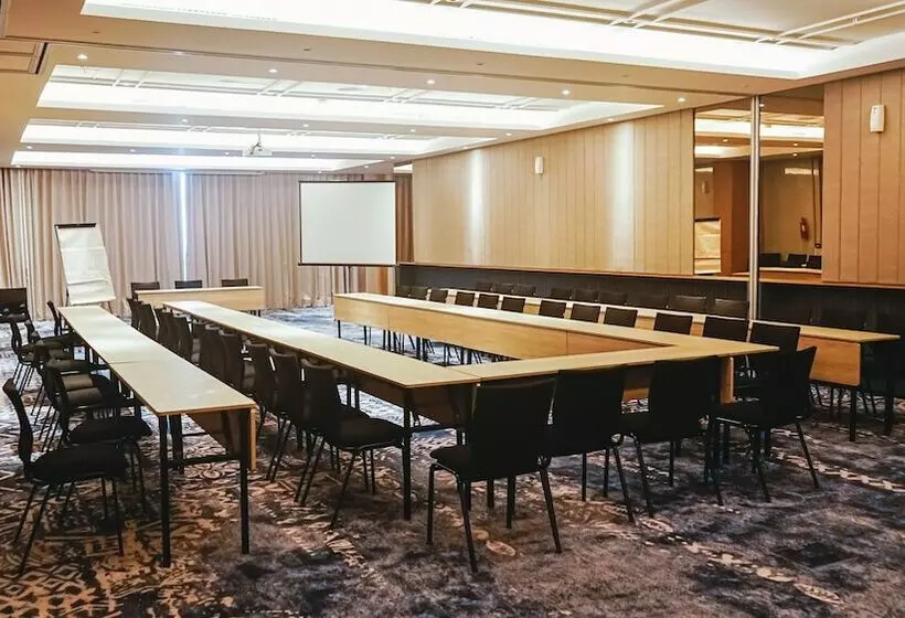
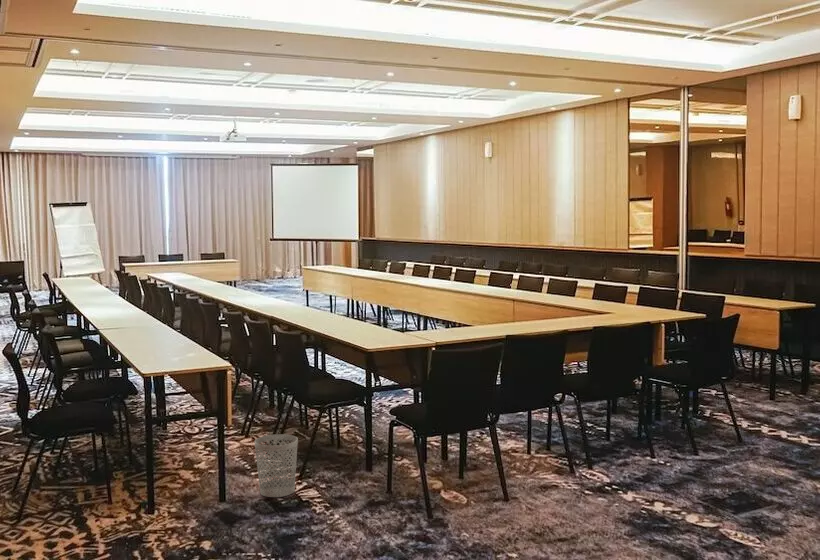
+ wastebasket [254,433,299,498]
